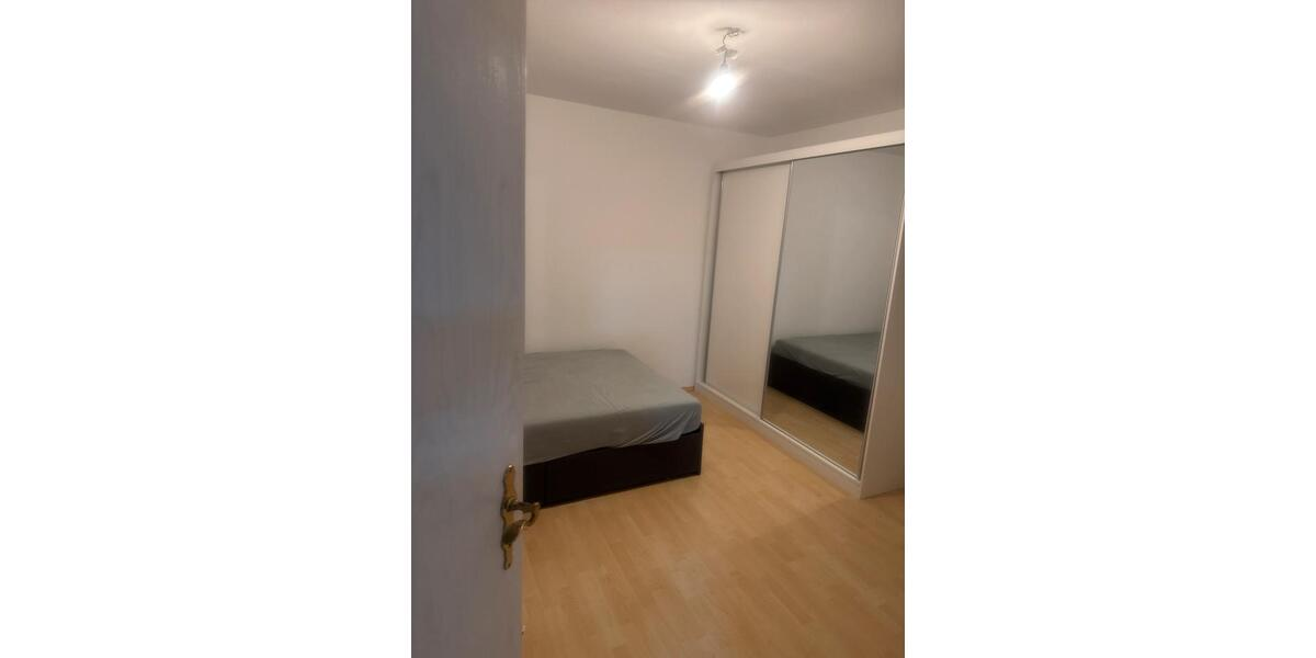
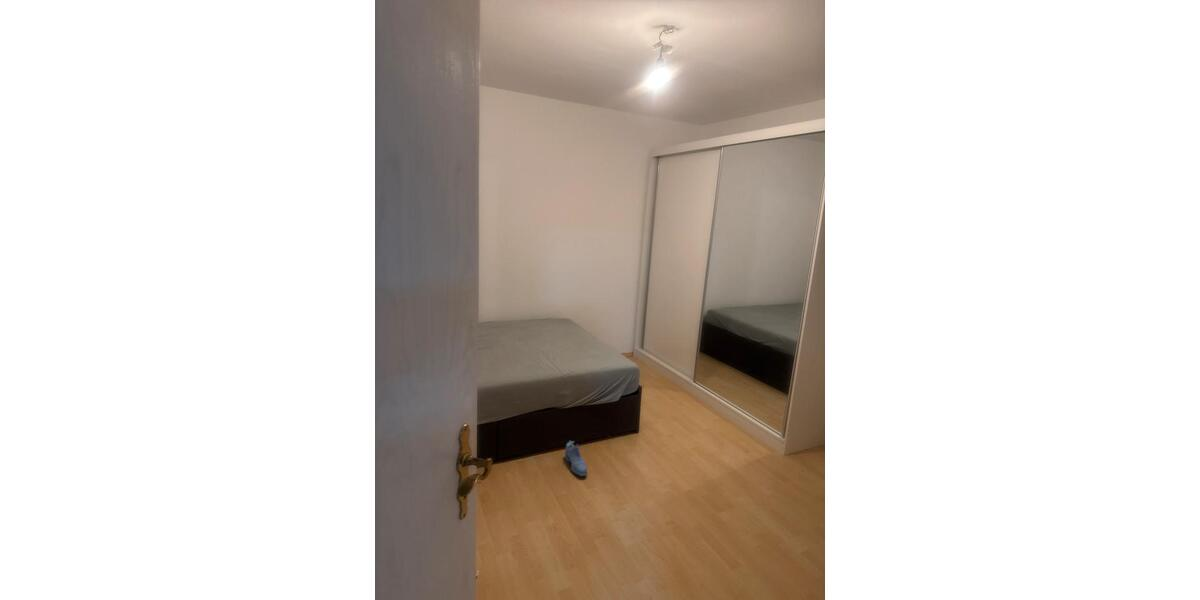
+ shoe [564,440,588,477]
